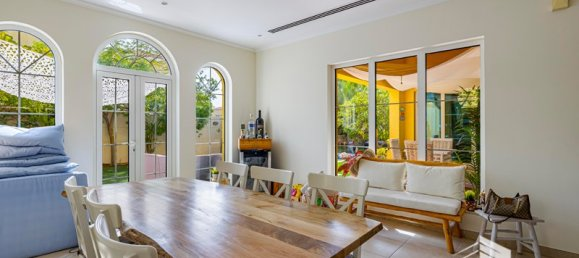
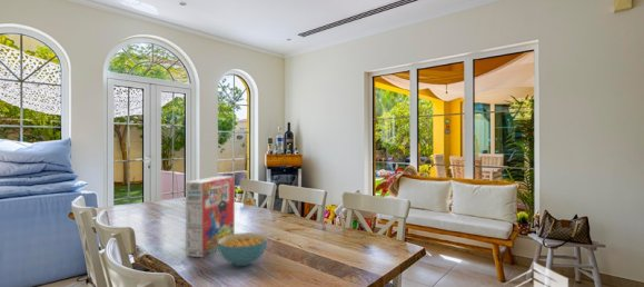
+ cereal box [185,175,236,258]
+ cereal bowl [217,231,268,267]
